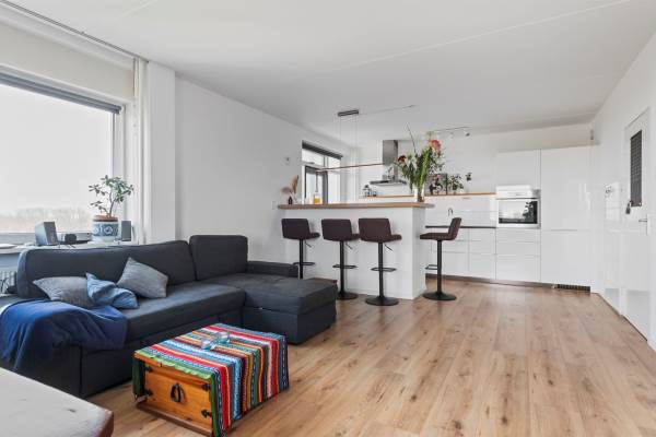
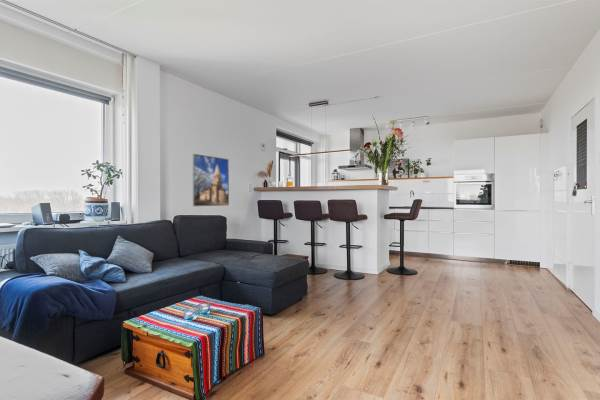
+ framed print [192,153,230,207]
